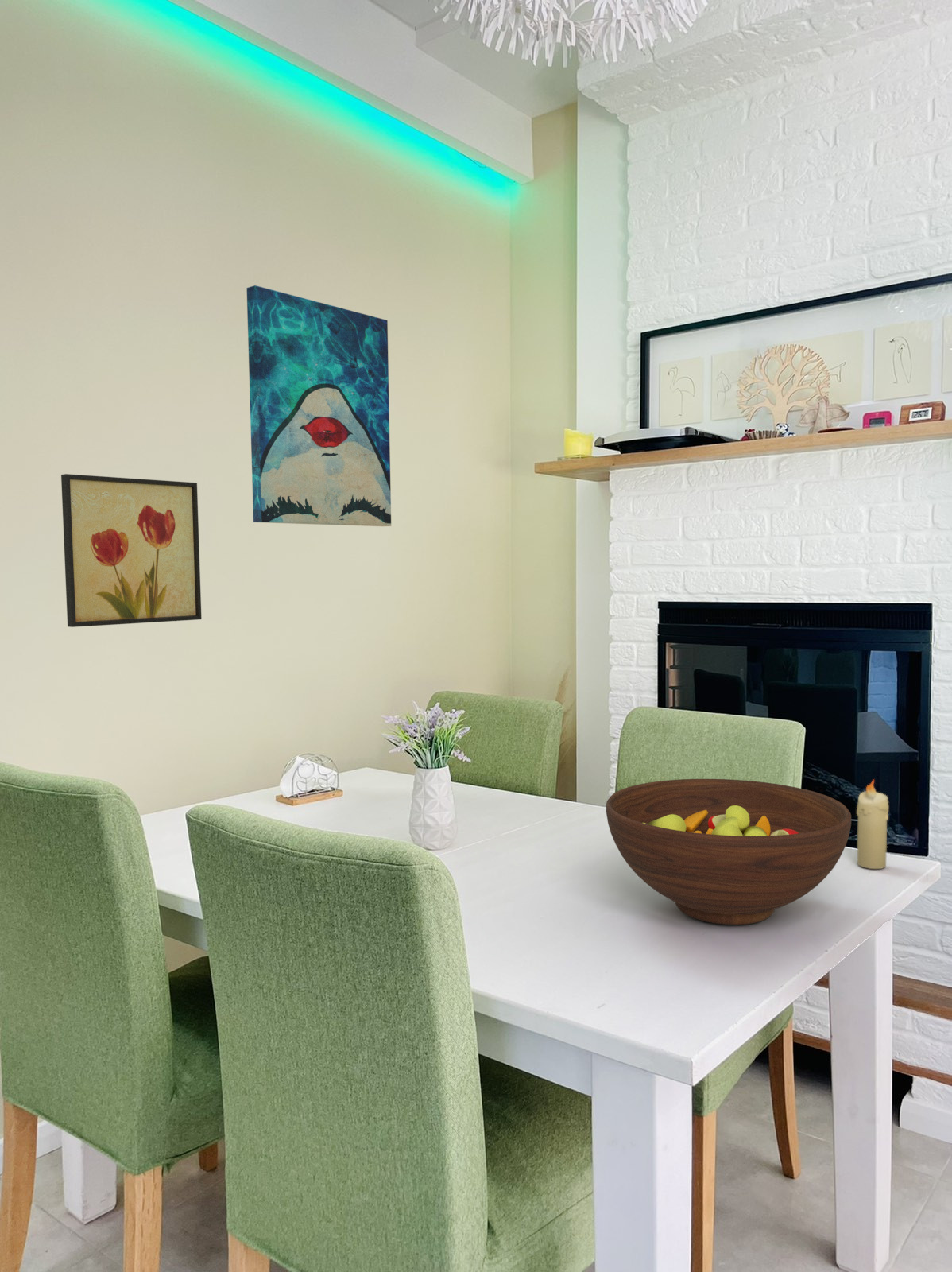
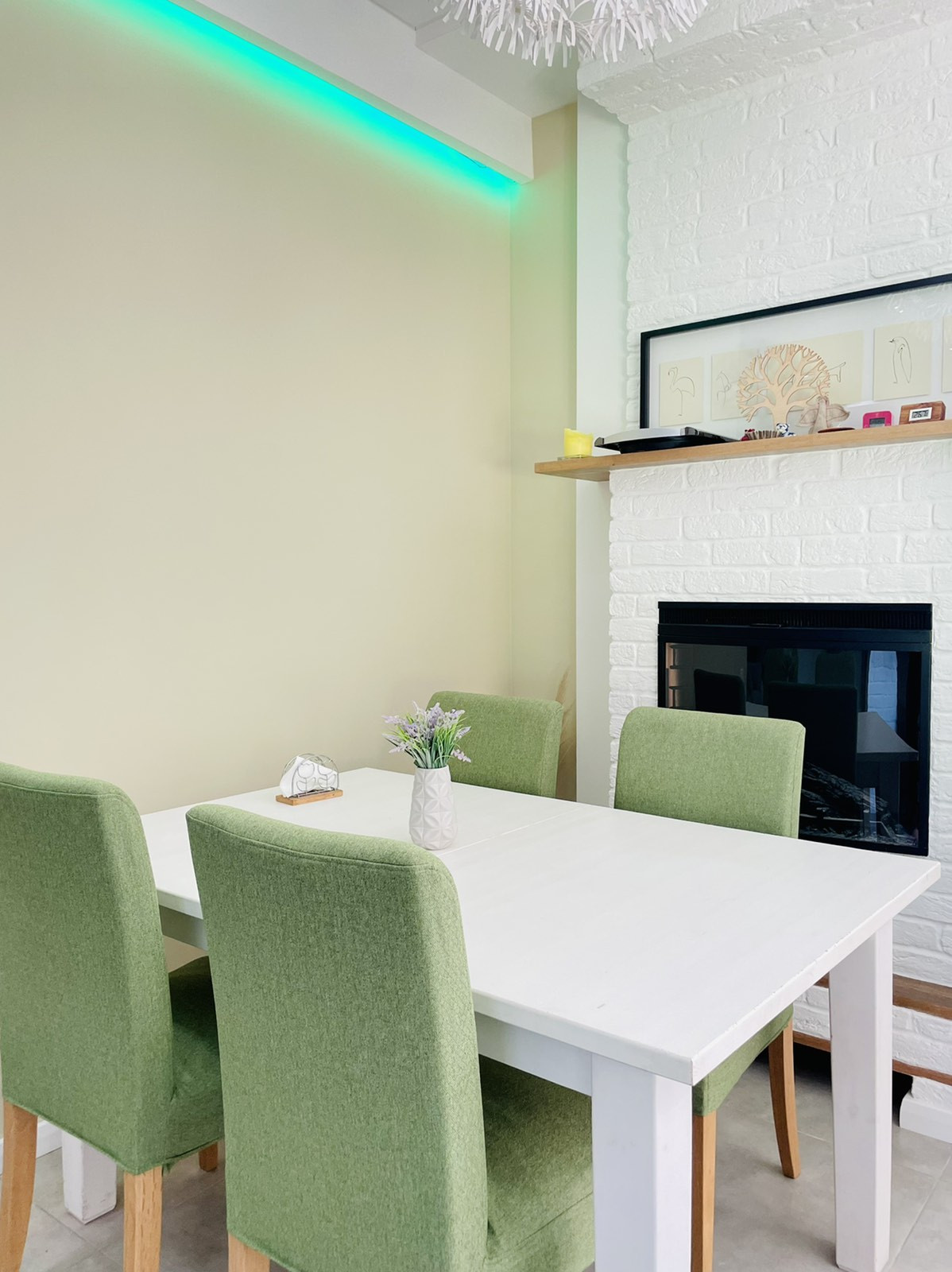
- candle [856,778,889,870]
- fruit bowl [606,778,852,925]
- wall art [60,473,203,628]
- wall art [246,285,392,527]
